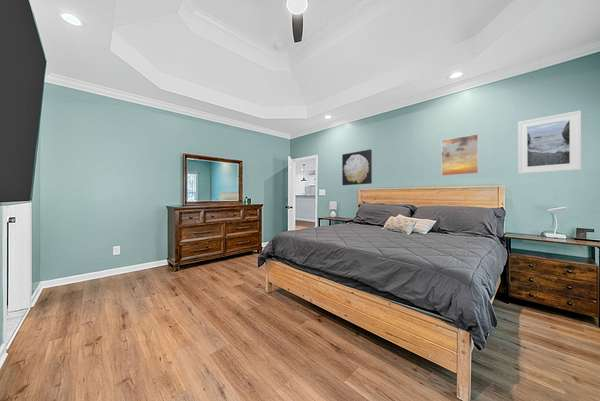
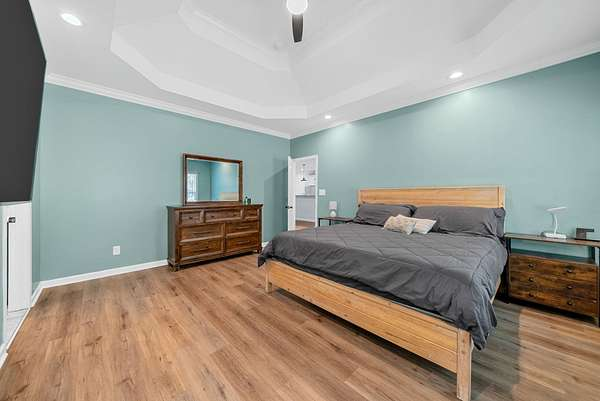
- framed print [517,110,582,175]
- wall art [341,148,373,186]
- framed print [440,133,479,177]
